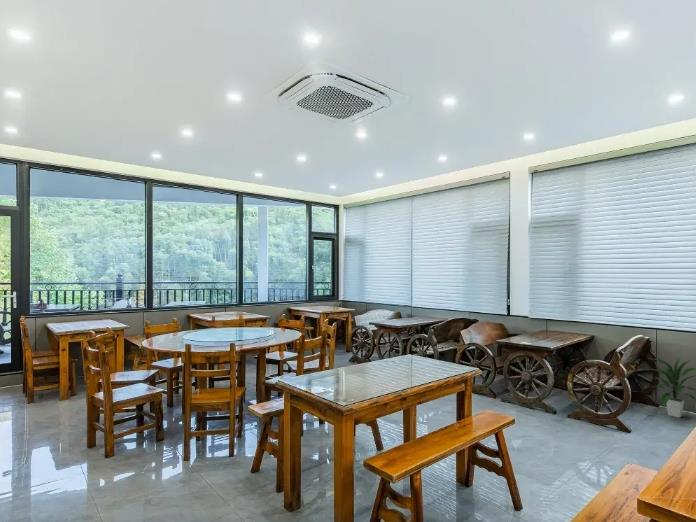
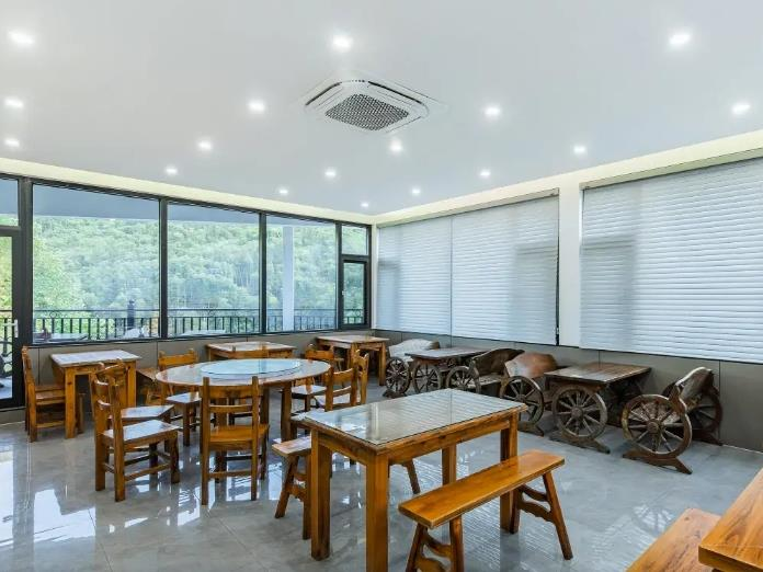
- indoor plant [648,355,696,419]
